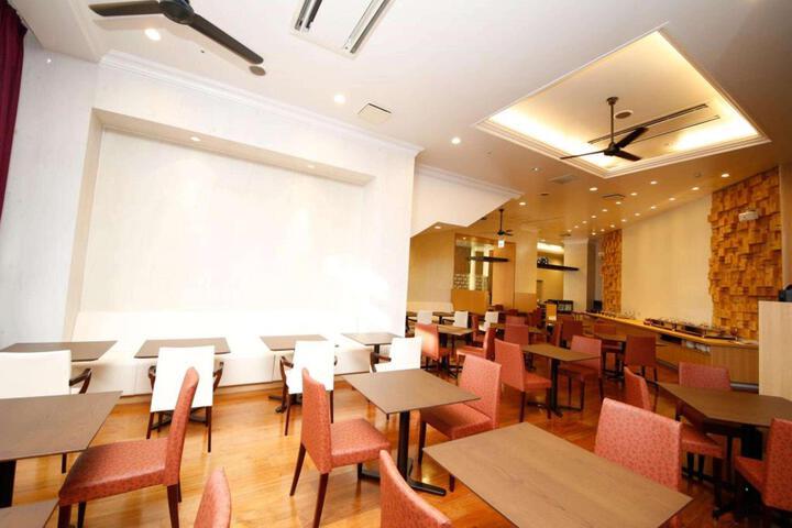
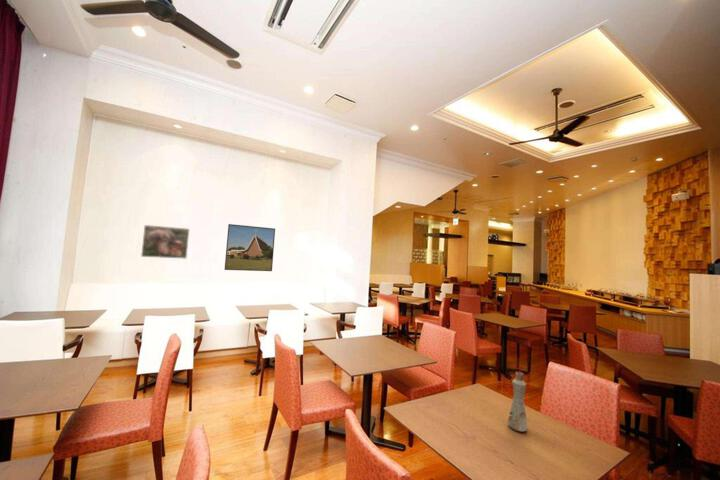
+ bottle [507,371,528,432]
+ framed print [140,224,190,260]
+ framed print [224,223,276,272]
